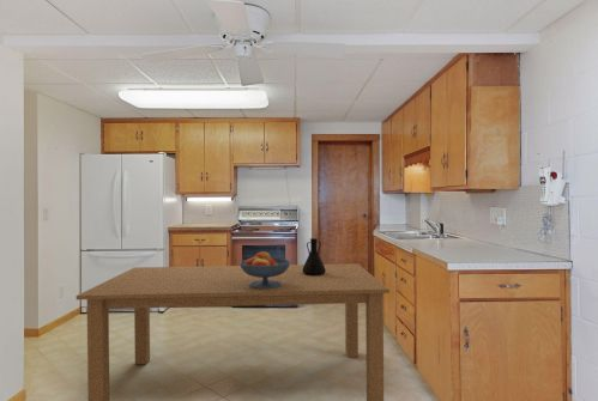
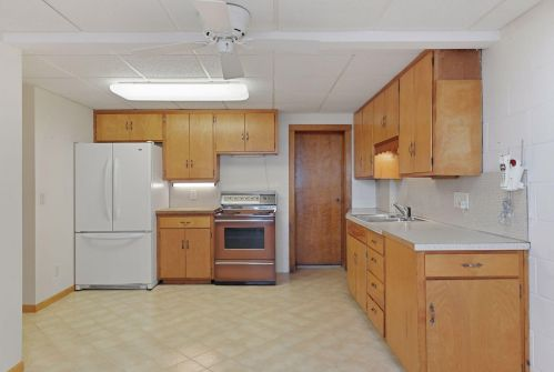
- dining table [75,262,391,401]
- fruit bowl [238,250,291,288]
- pitcher [302,237,326,275]
